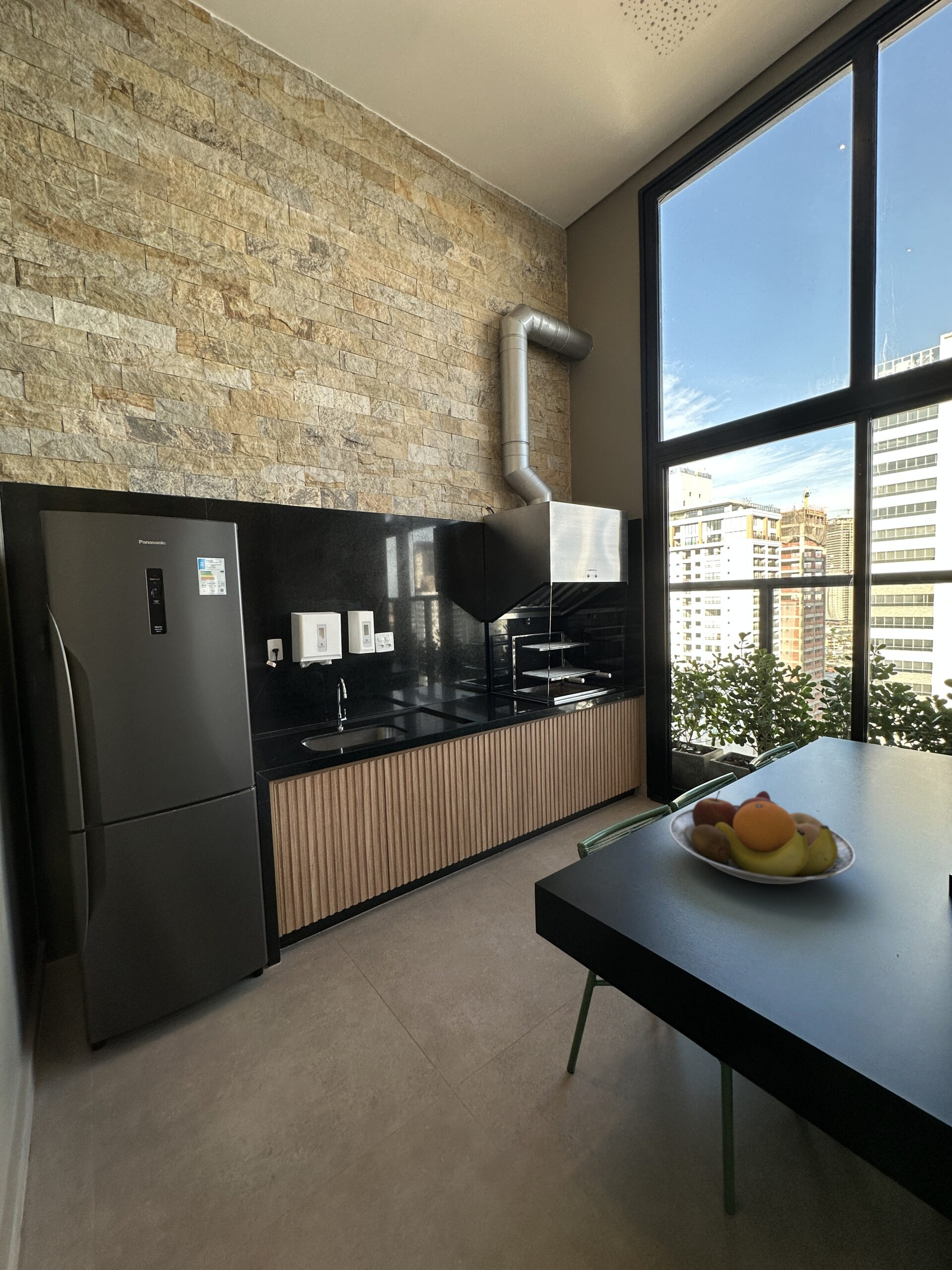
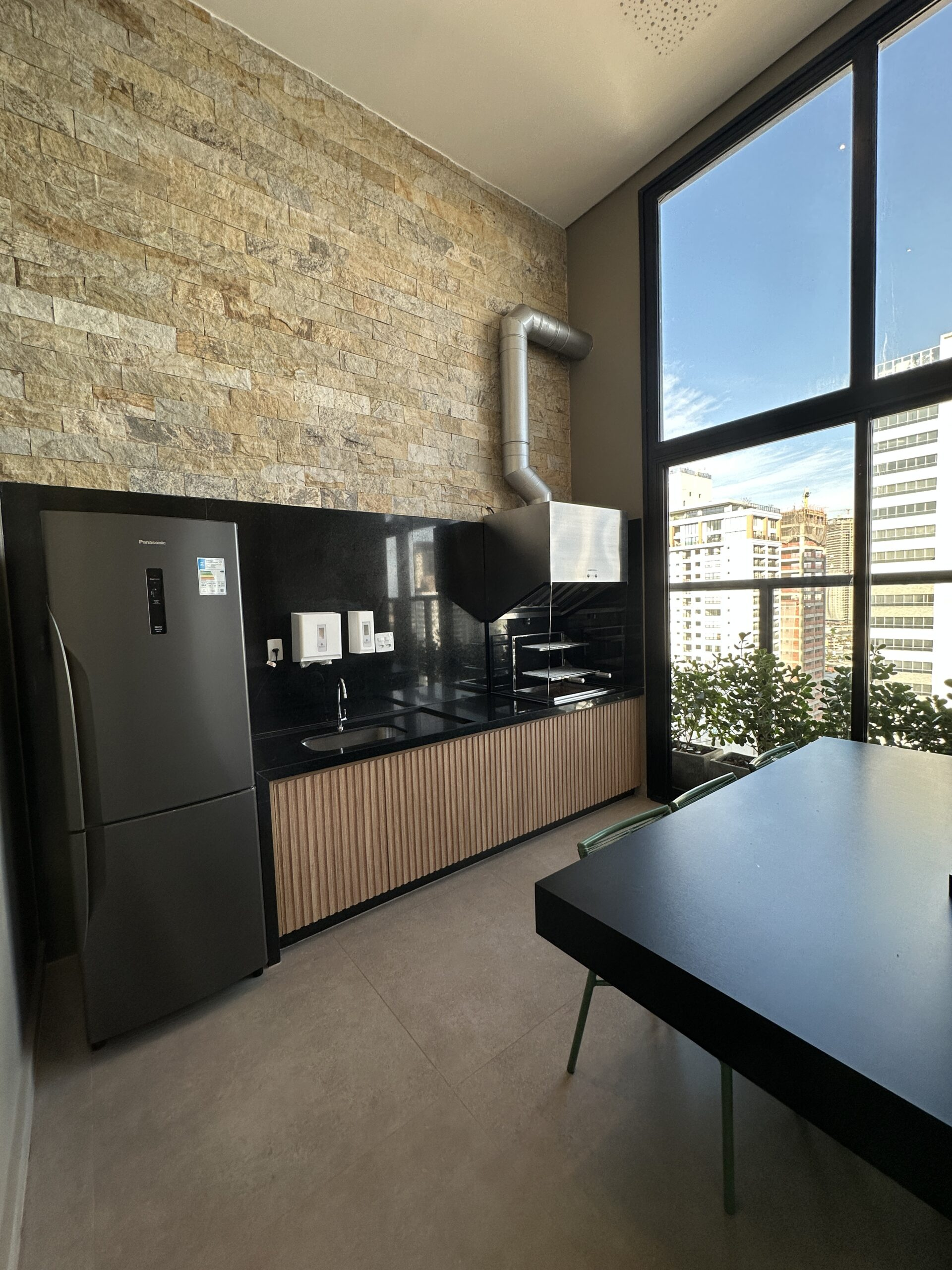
- fruit bowl [668,790,856,885]
